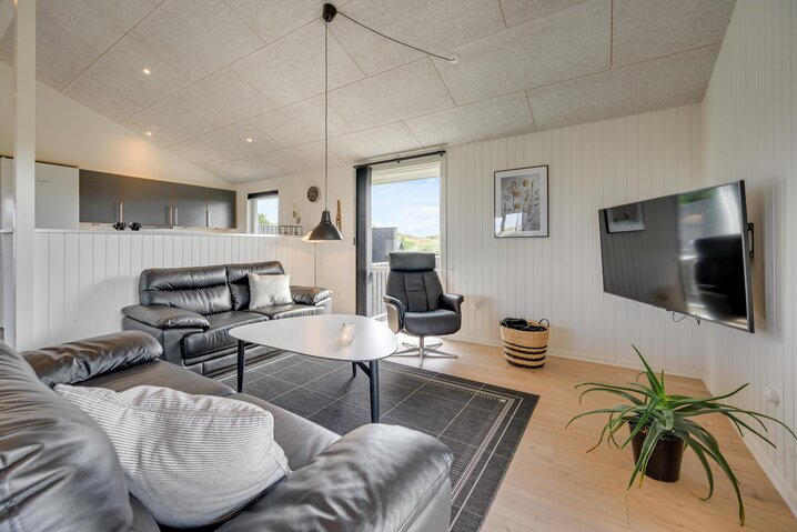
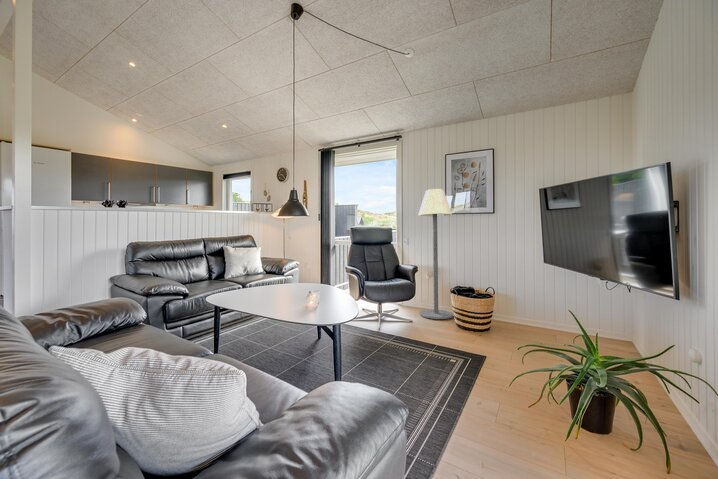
+ floor lamp [417,188,454,320]
